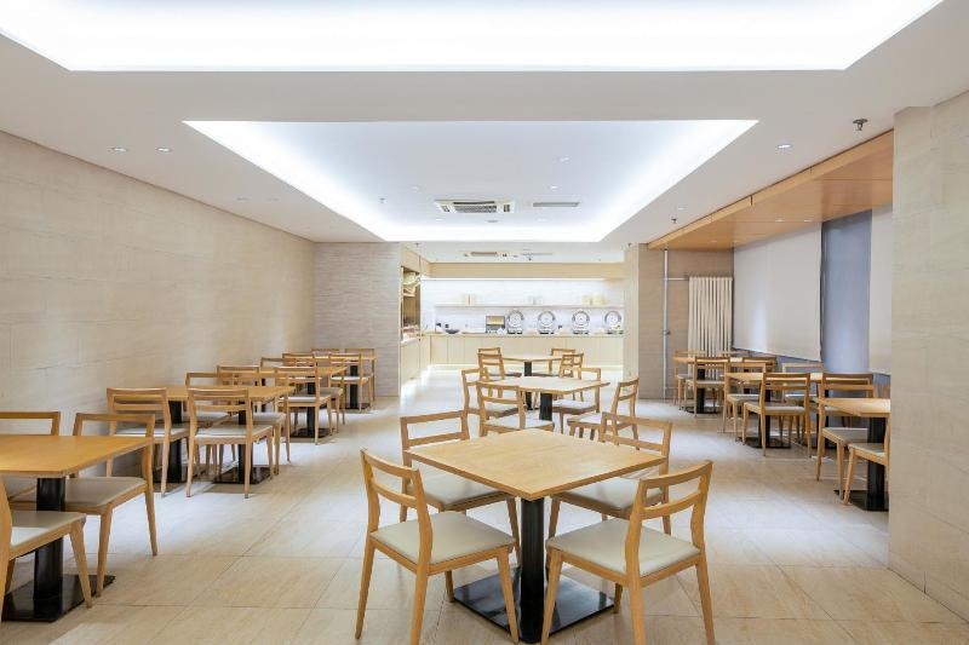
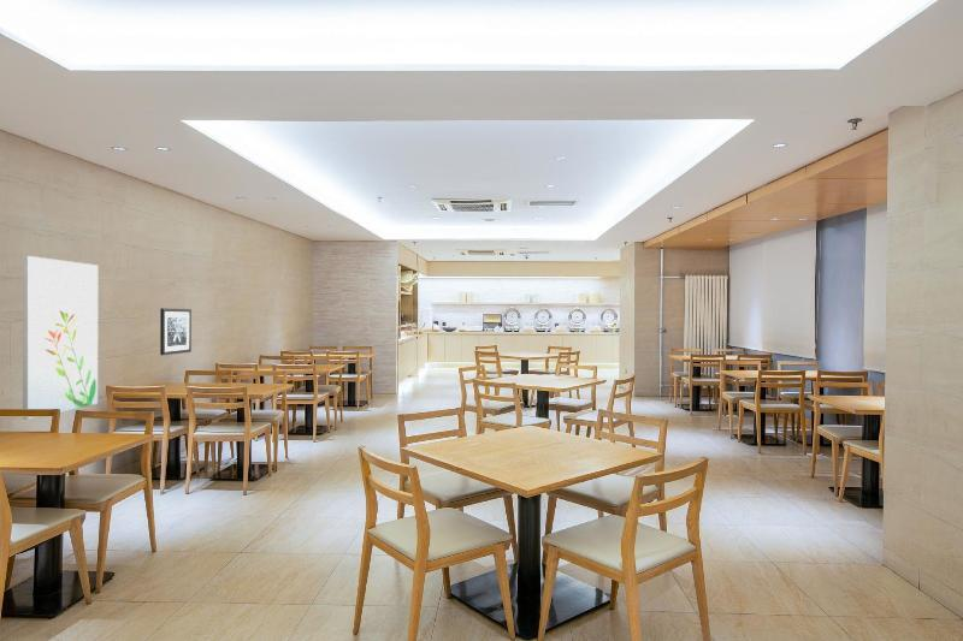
+ wall art [159,307,193,356]
+ wall art [22,255,99,420]
